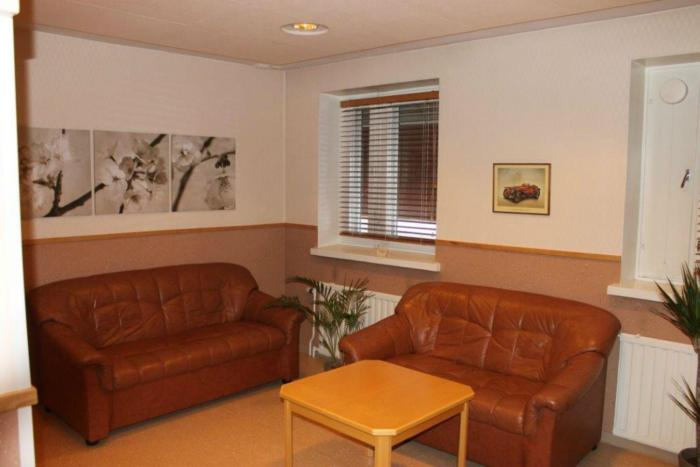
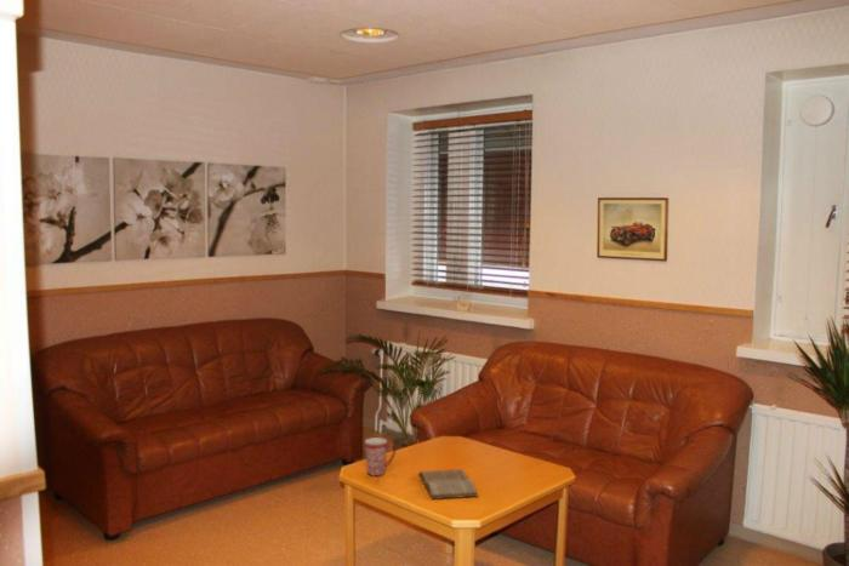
+ mug [364,436,397,478]
+ book [417,468,479,501]
